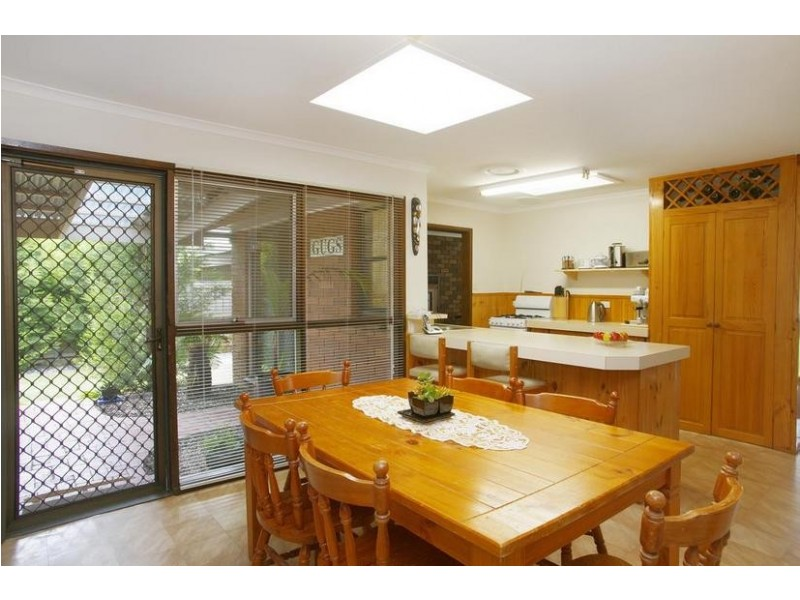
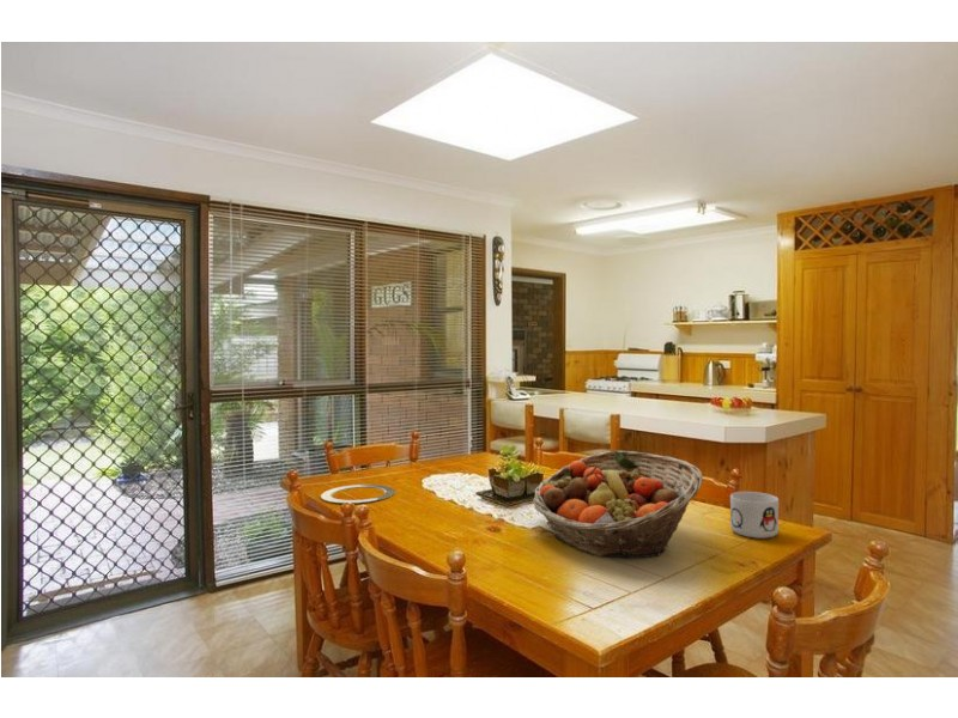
+ mug [729,491,780,540]
+ fruit basket [532,450,704,560]
+ plate [320,483,396,505]
